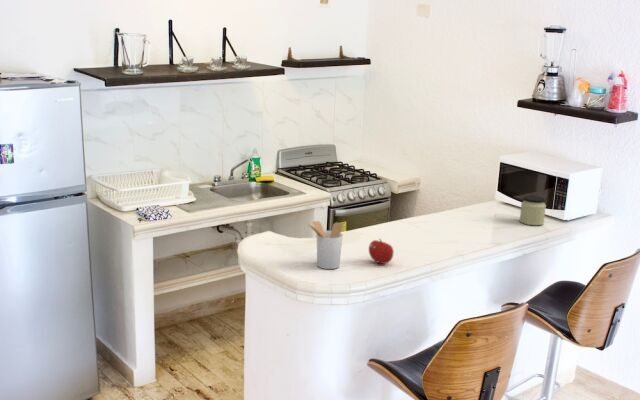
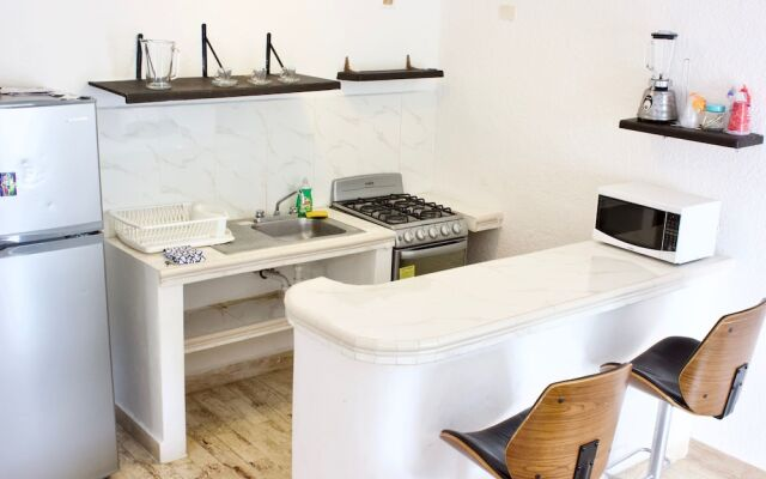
- fruit [368,237,395,265]
- jar [519,195,547,226]
- utensil holder [306,220,344,270]
